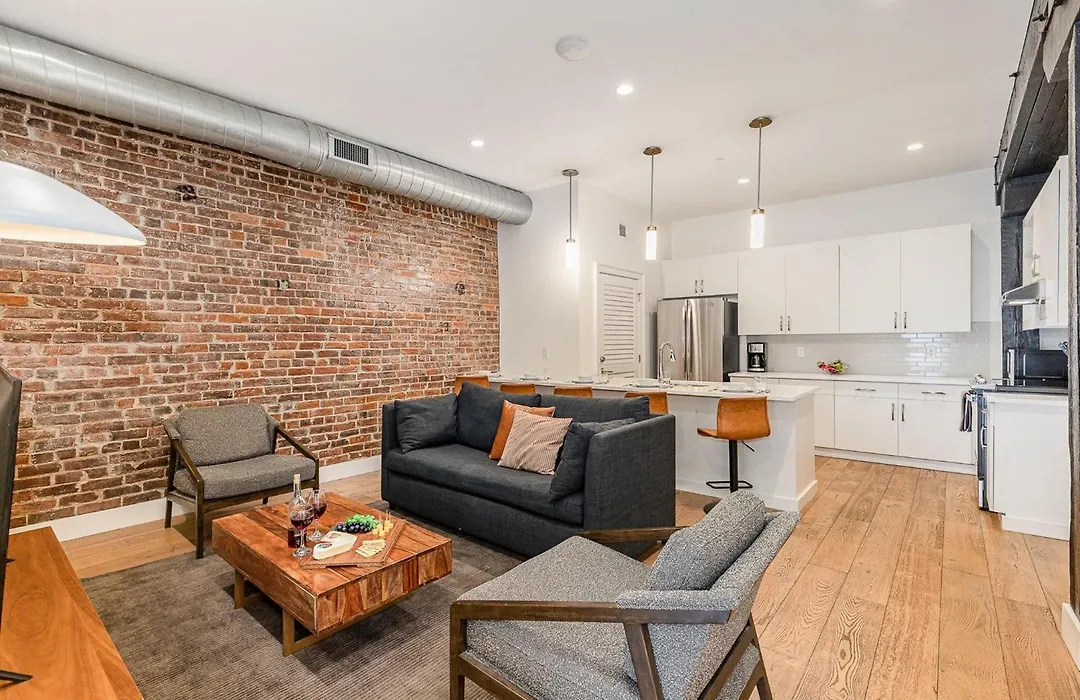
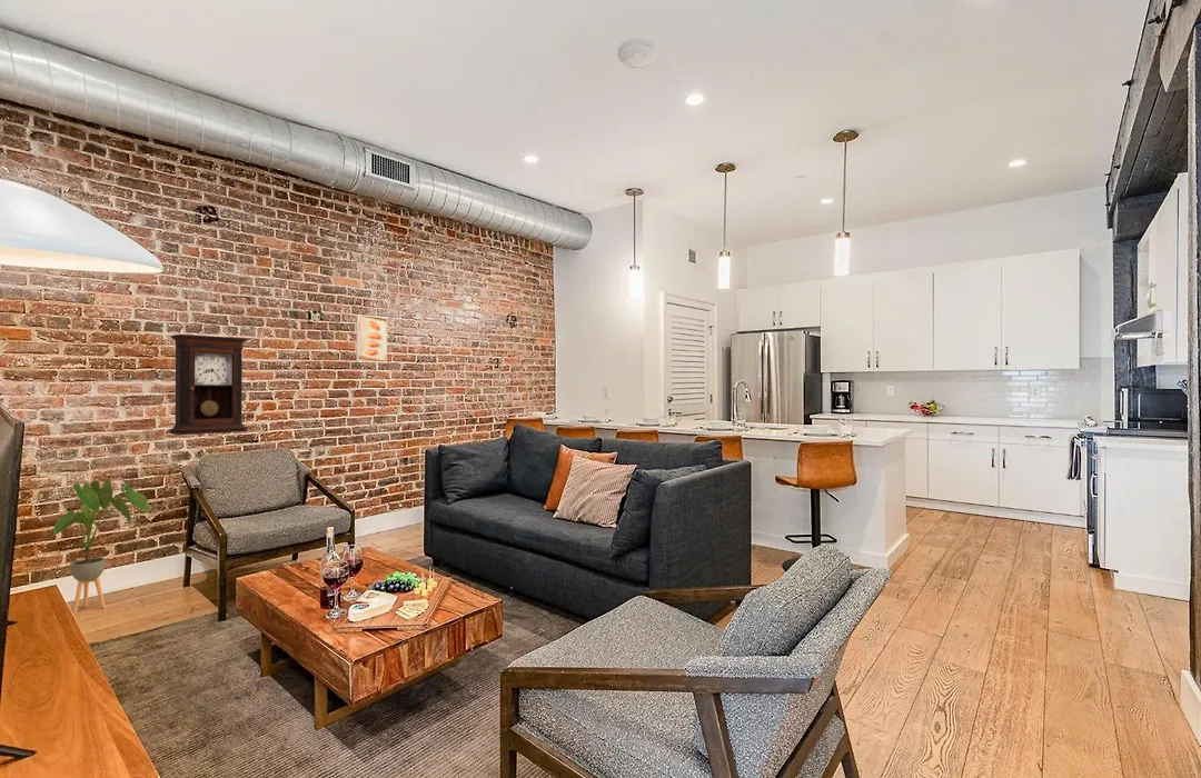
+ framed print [355,313,388,363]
+ house plant [52,478,151,616]
+ pendulum clock [168,333,249,436]
